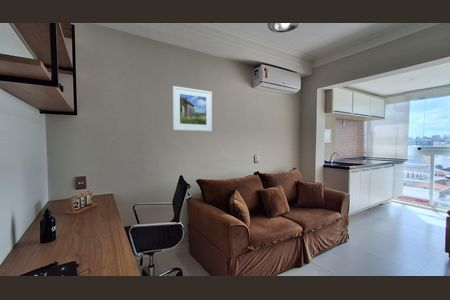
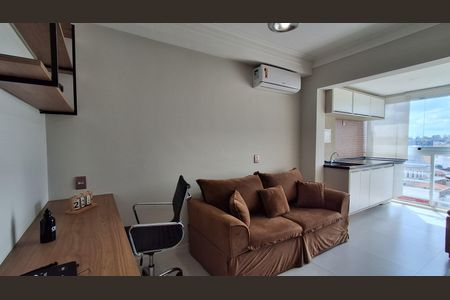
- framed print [172,85,213,132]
